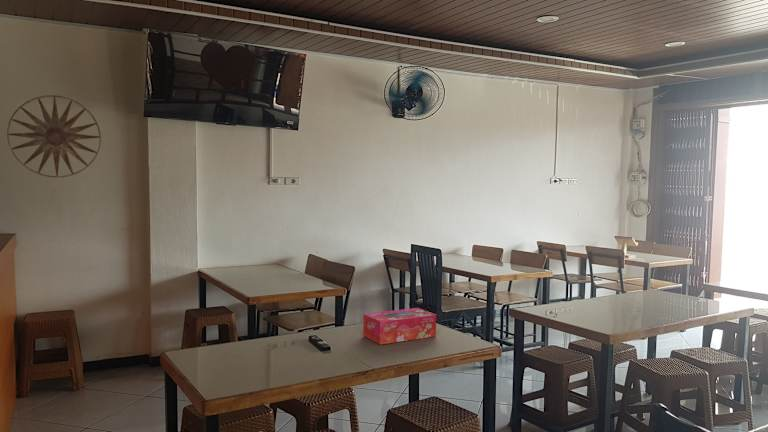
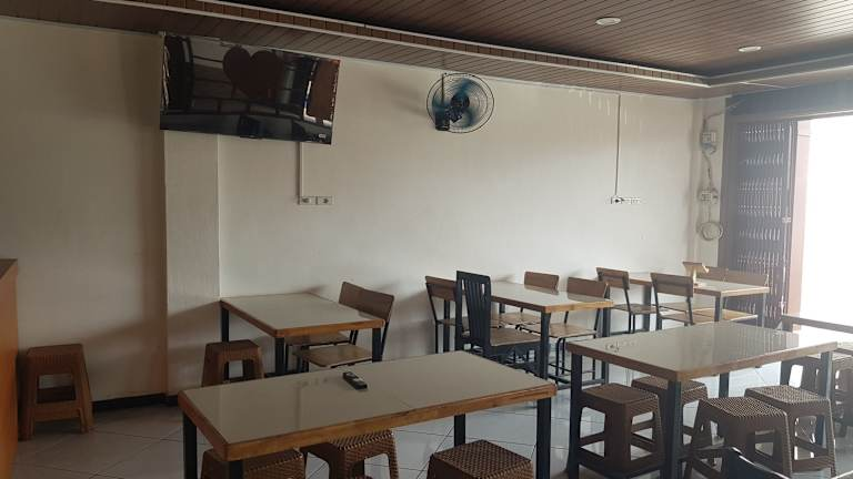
- wall art [6,94,102,179]
- tissue box [362,307,437,345]
